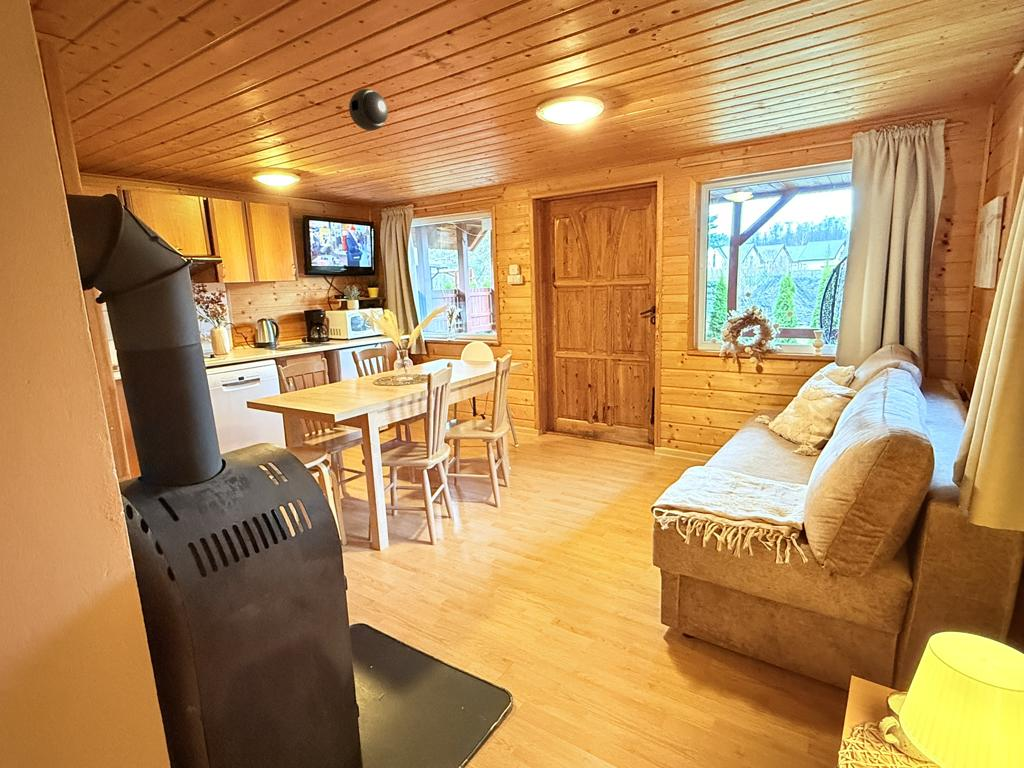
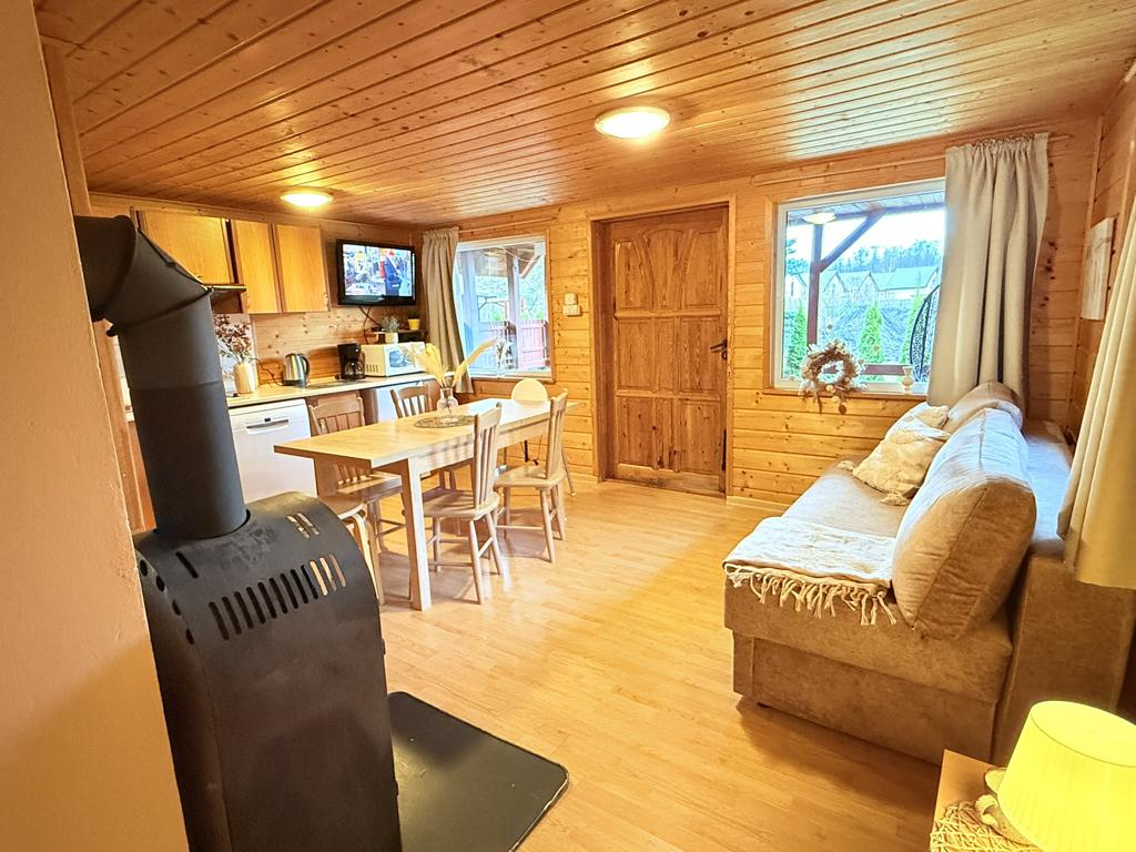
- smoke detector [348,88,389,132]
